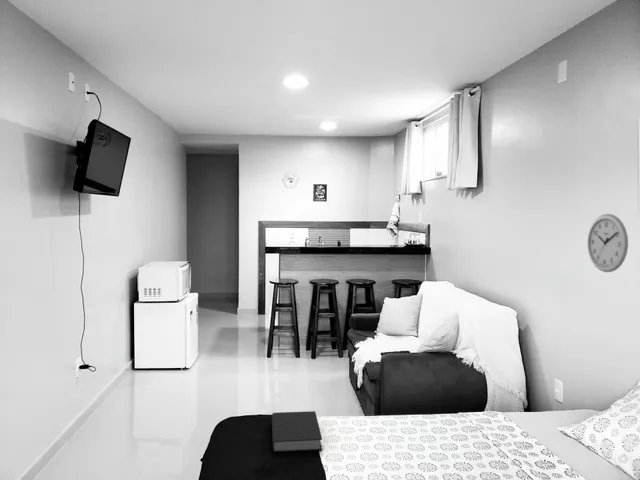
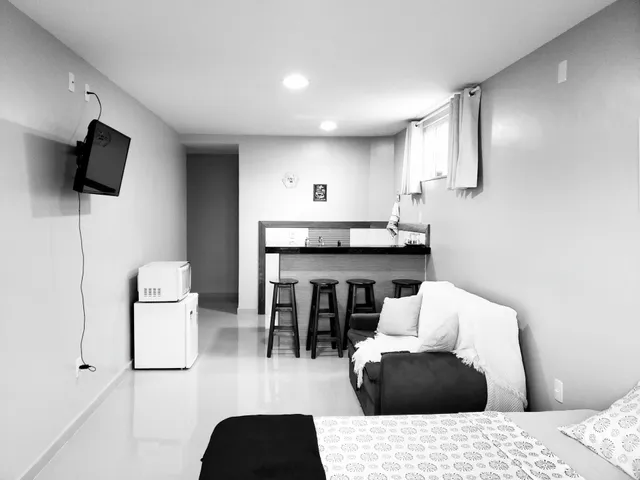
- wall clock [586,213,629,273]
- hardback book [271,410,323,453]
